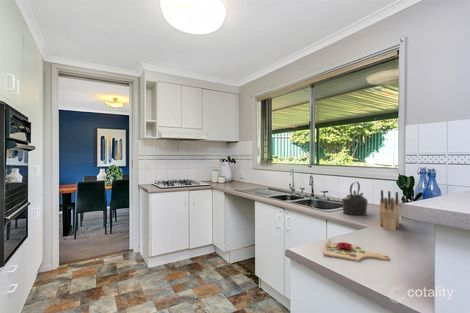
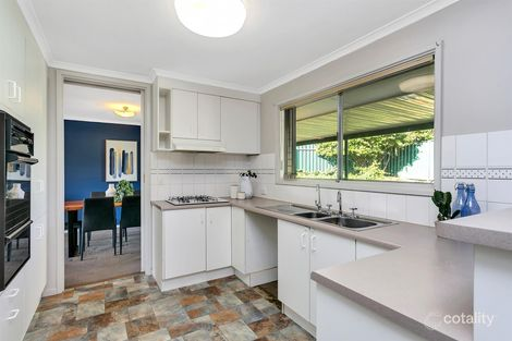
- kettle [341,180,369,216]
- cutting board [322,239,390,262]
- knife block [379,189,400,231]
